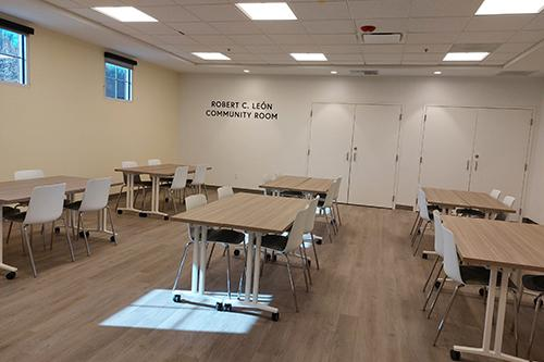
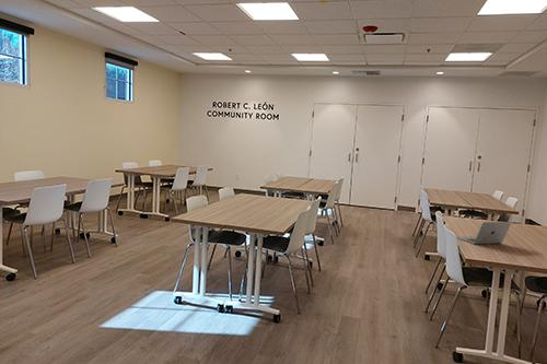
+ laptop [455,221,513,245]
